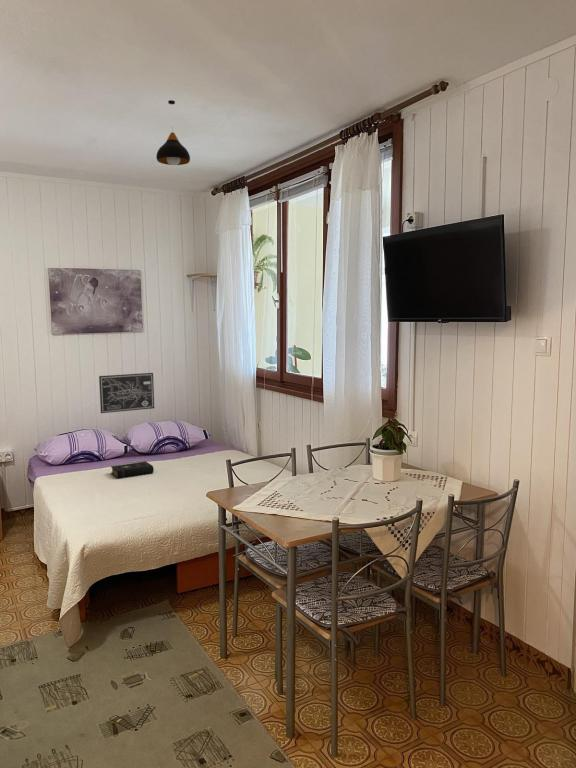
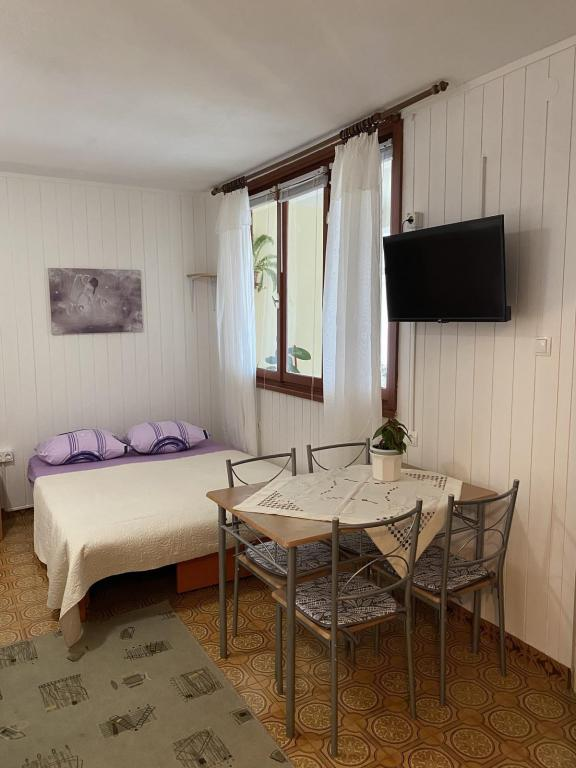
- pendant light [155,99,191,166]
- wall art [98,372,155,414]
- book [110,460,155,479]
